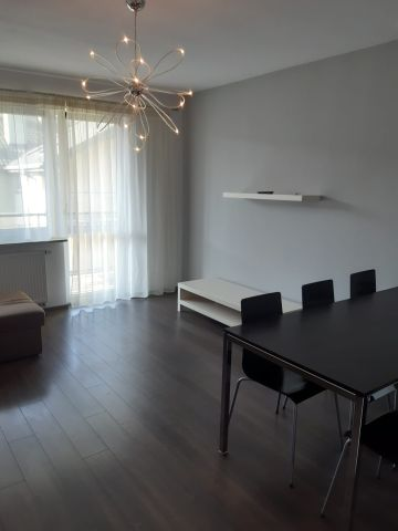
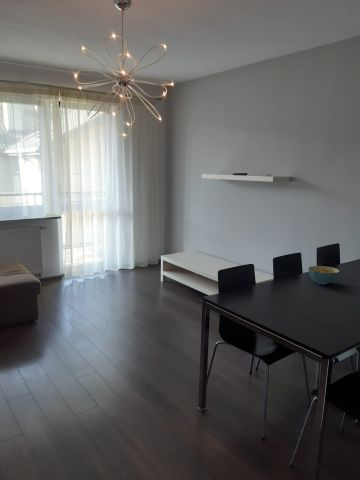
+ cereal bowl [307,265,341,286]
